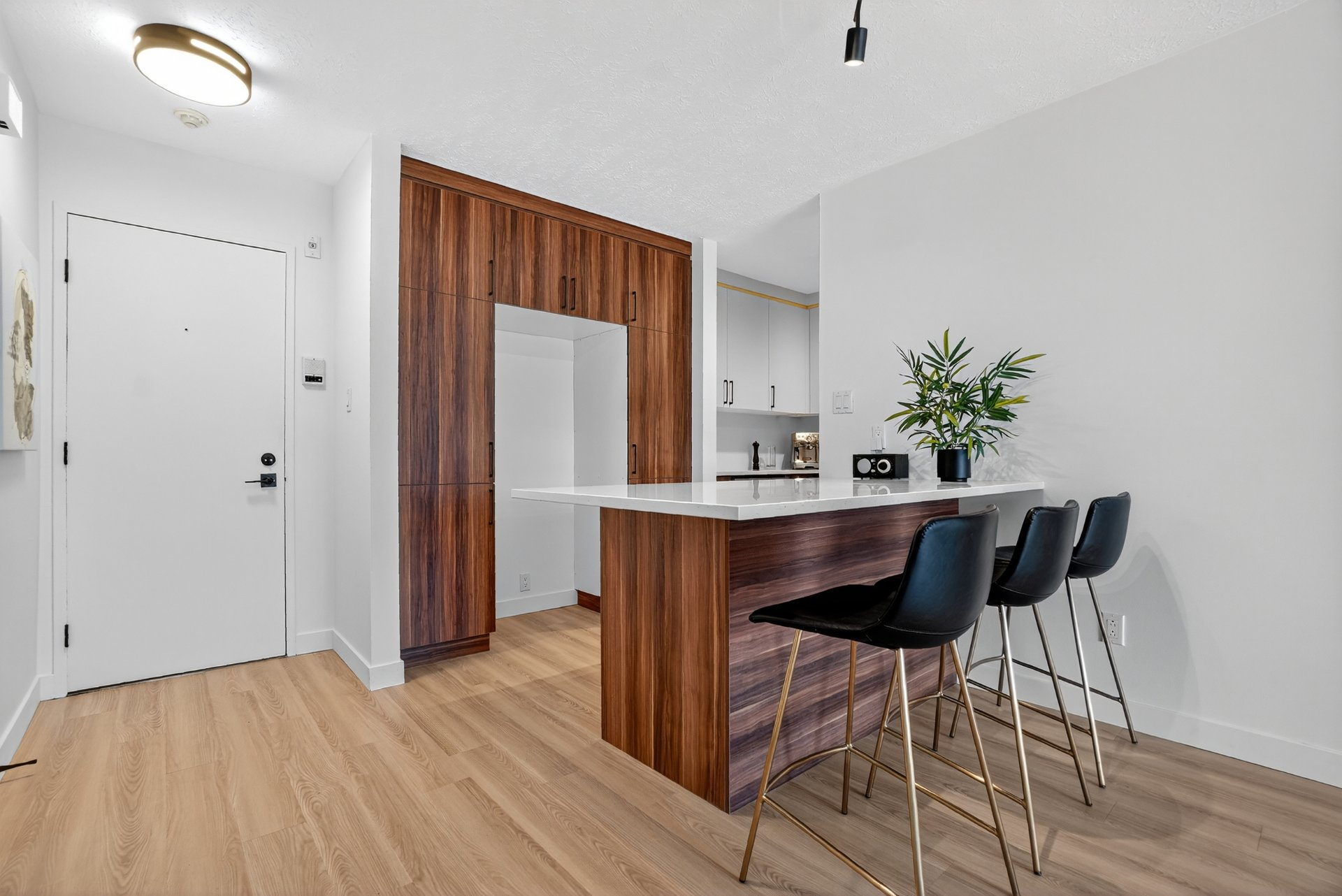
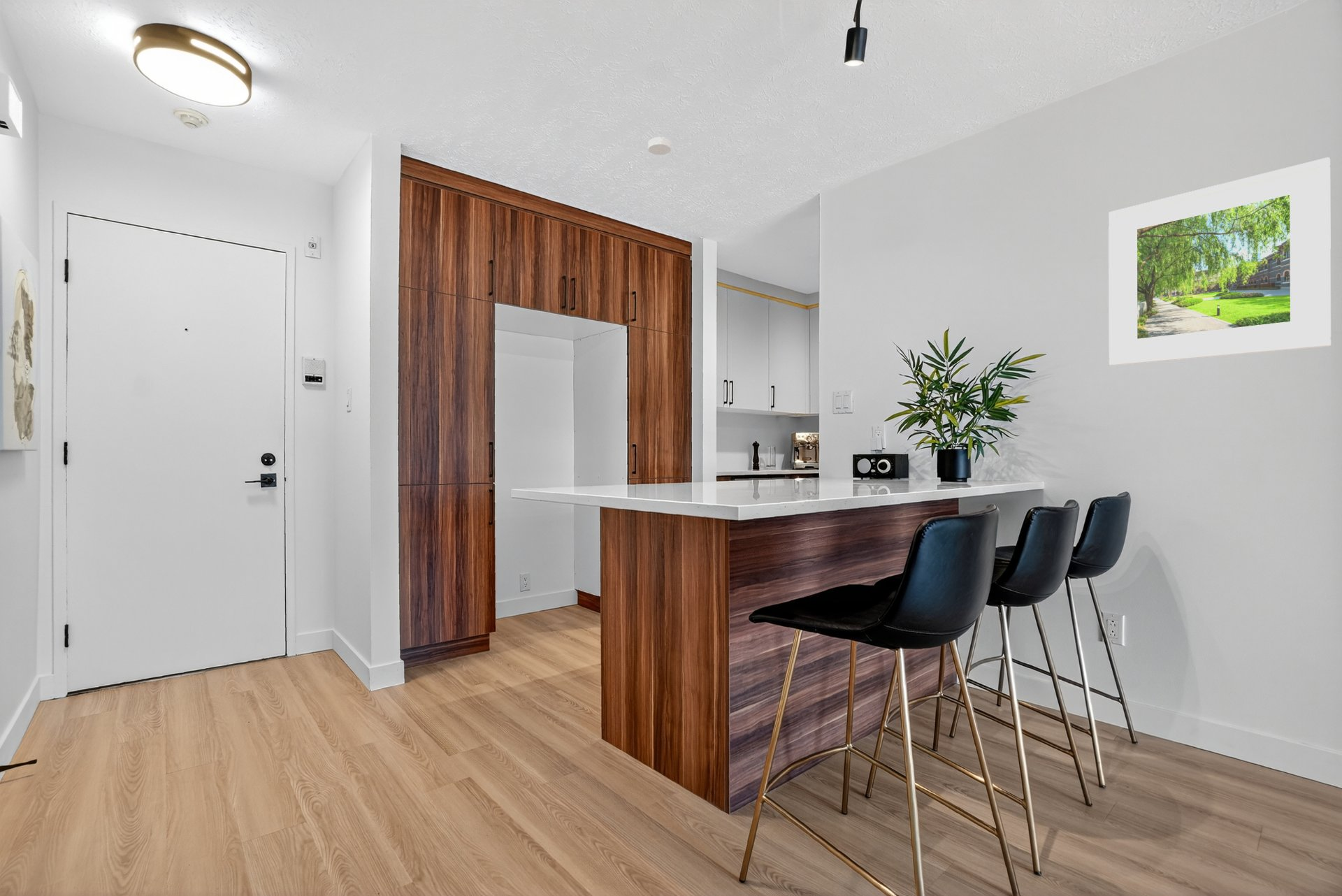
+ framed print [1108,157,1332,366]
+ smoke detector [647,136,672,156]
